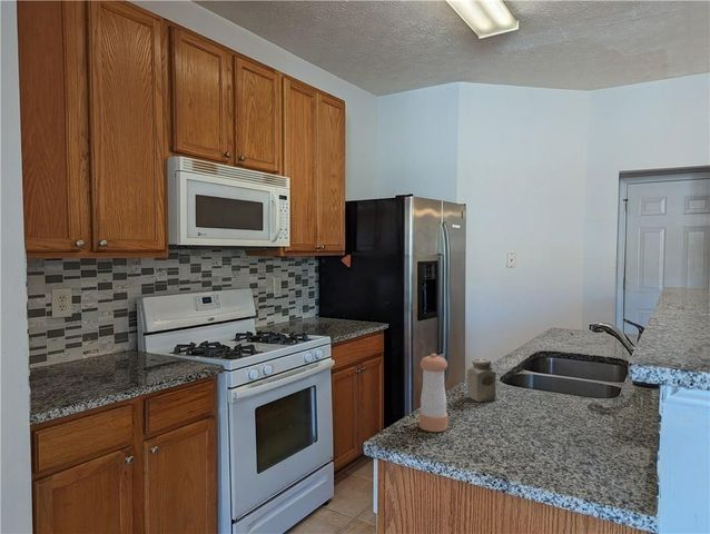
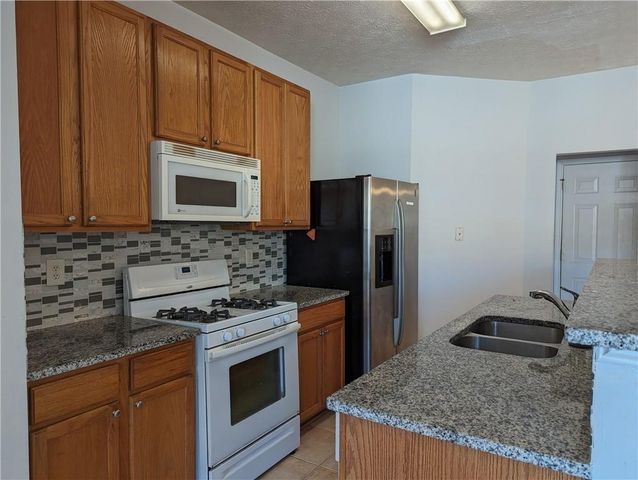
- salt shaker [466,357,497,403]
- pepper shaker [418,353,448,433]
